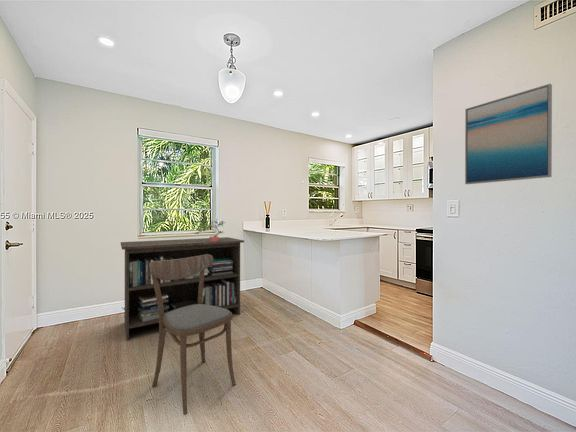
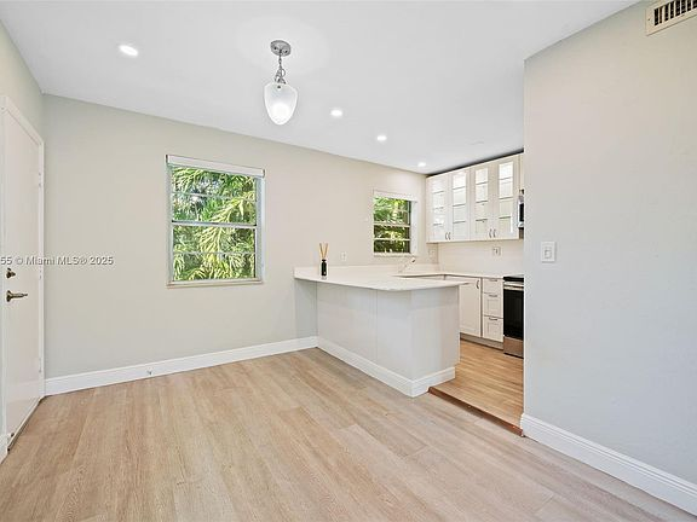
- dining chair [150,254,237,416]
- storage cabinet [120,236,245,341]
- potted plant [194,219,225,242]
- wall art [464,83,553,185]
